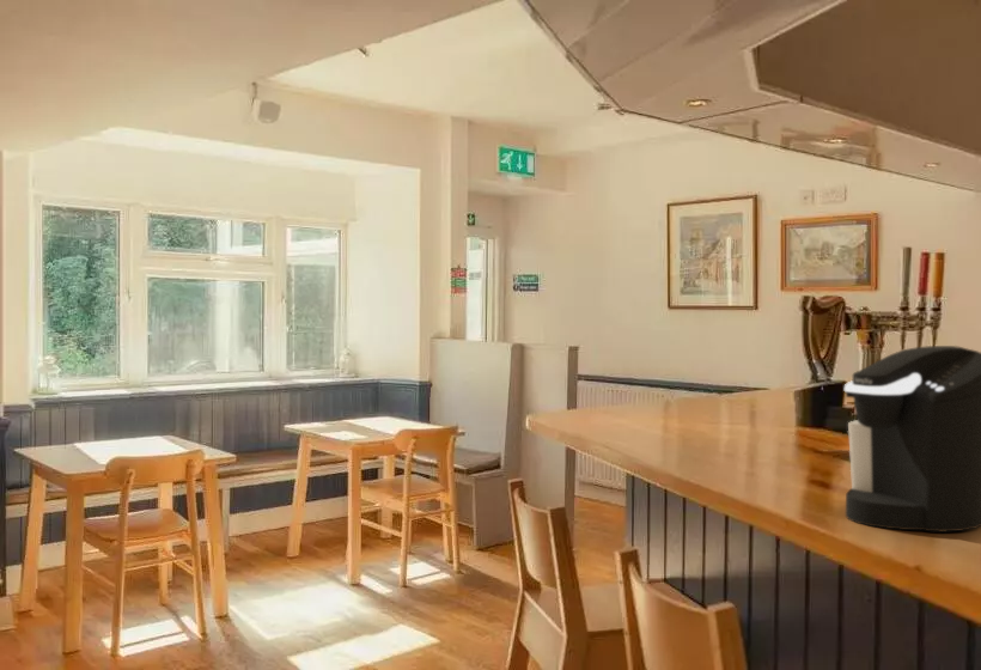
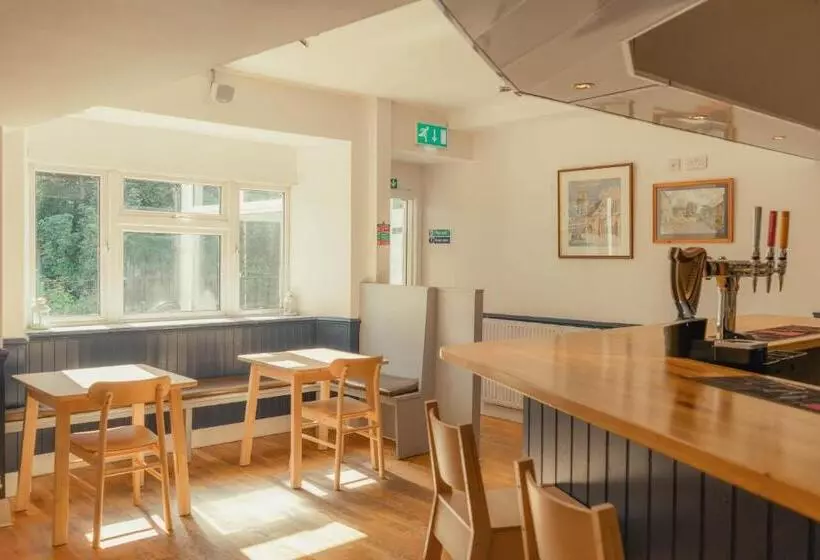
- coffee maker [843,345,981,532]
